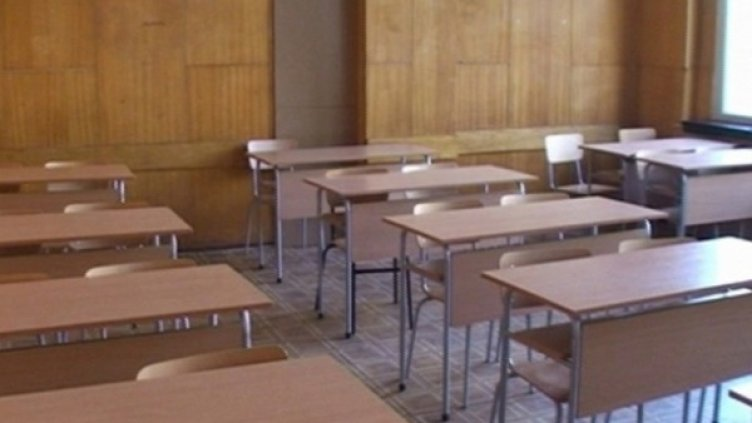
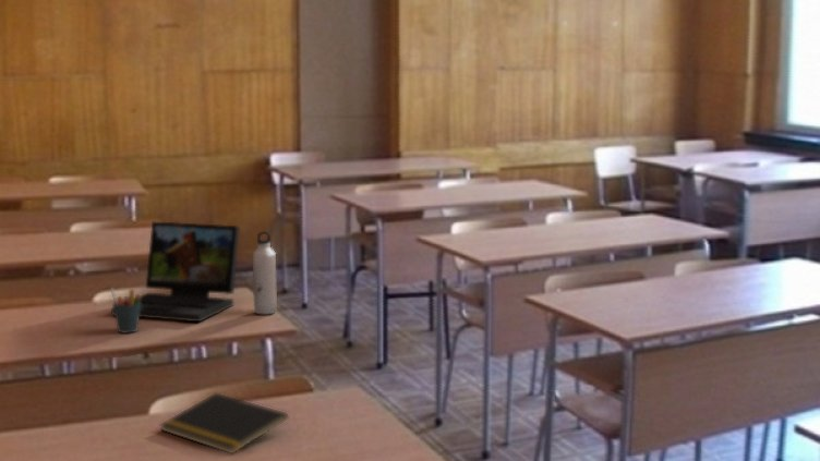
+ water bottle [252,230,278,315]
+ laptop [110,221,241,323]
+ pen holder [110,287,141,335]
+ notepad [159,392,289,454]
